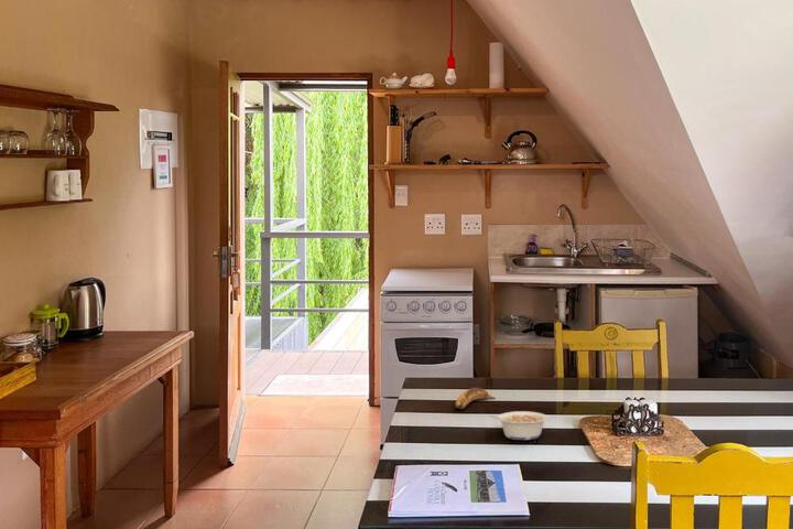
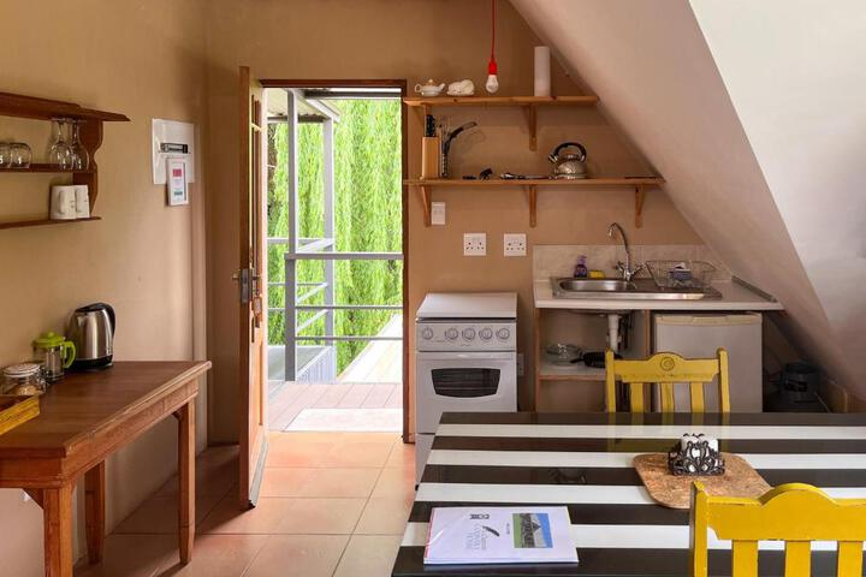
- legume [488,410,548,441]
- banana [455,387,497,410]
